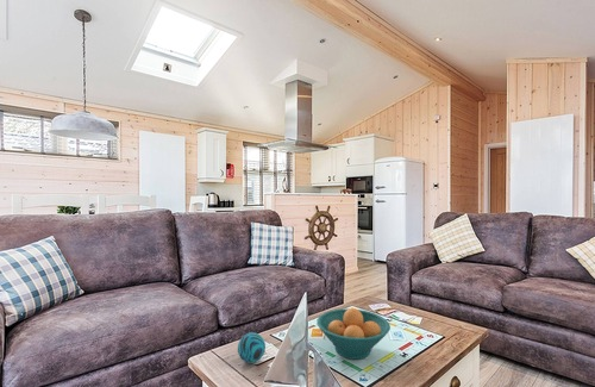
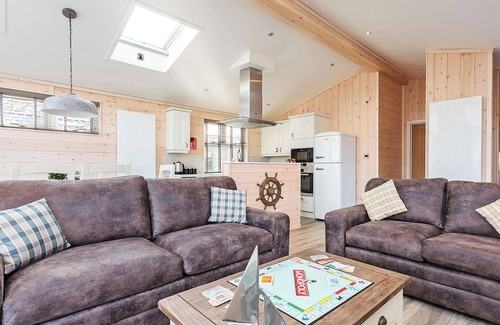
- decorative ball [237,331,267,364]
- fruit bowl [315,307,392,361]
